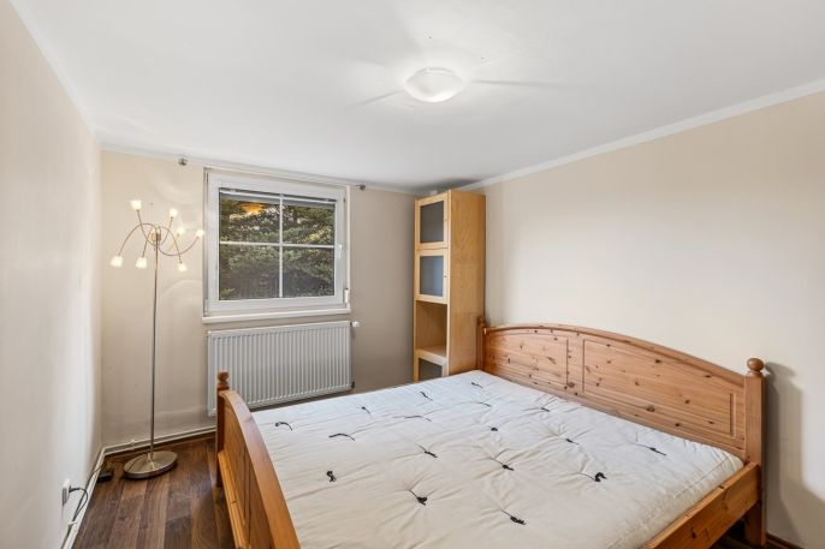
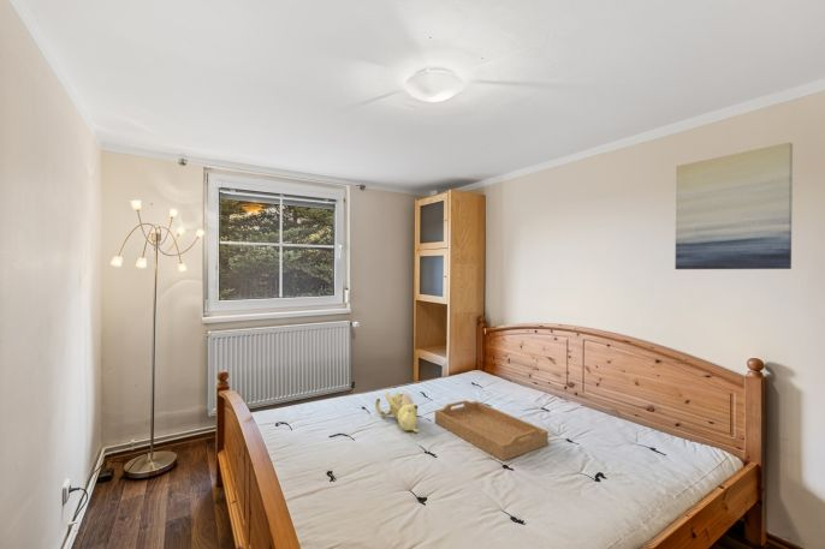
+ serving tray [434,399,550,463]
+ teddy bear [374,390,420,434]
+ wall art [673,142,794,270]
